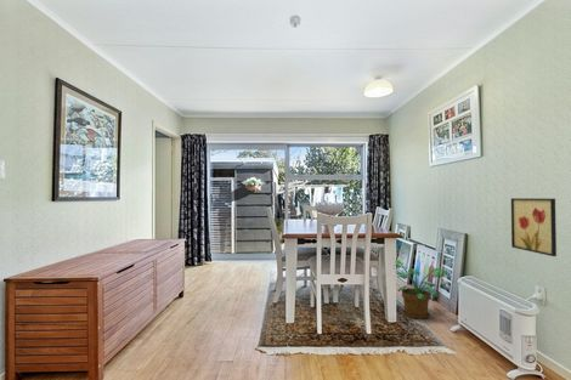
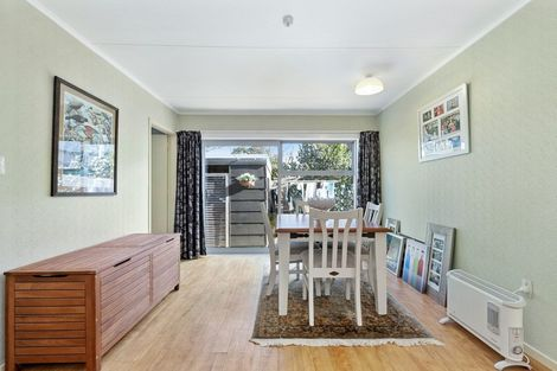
- wall art [510,197,558,257]
- potted plant [395,259,450,321]
